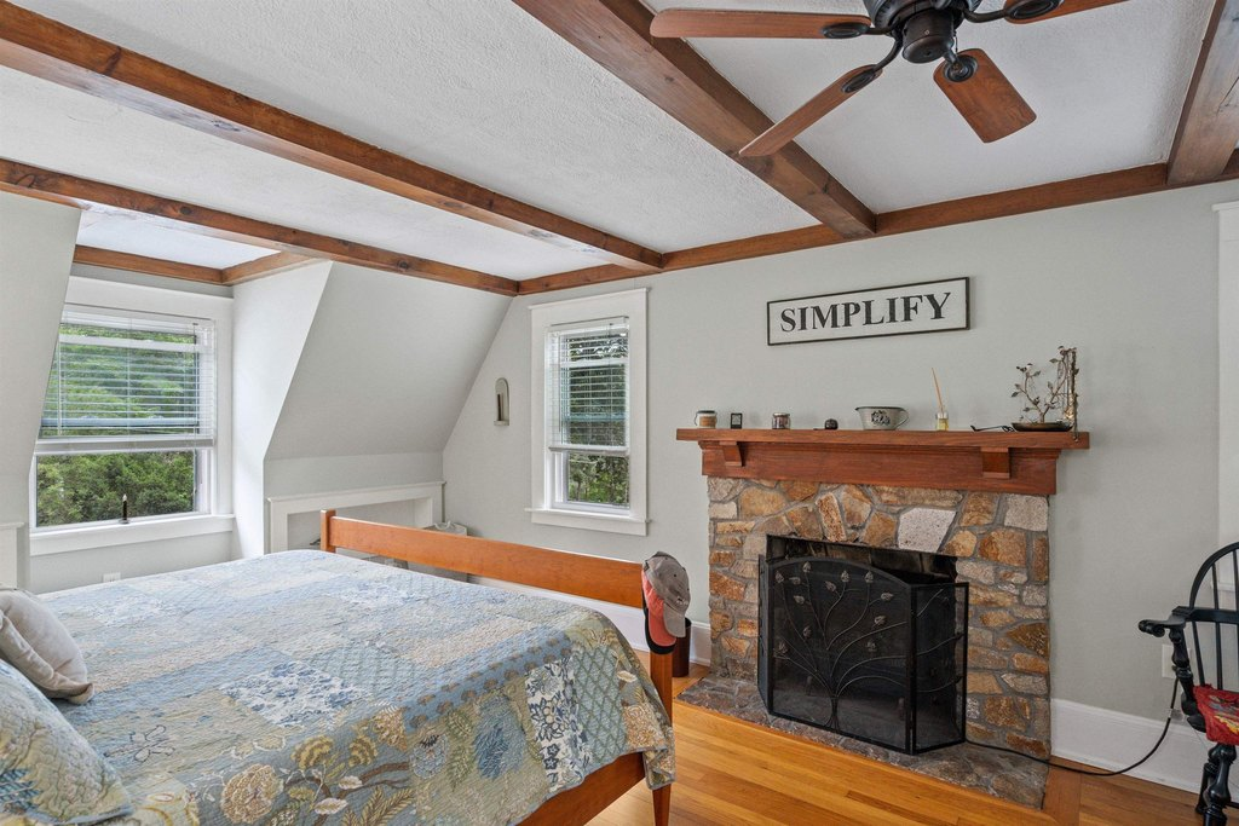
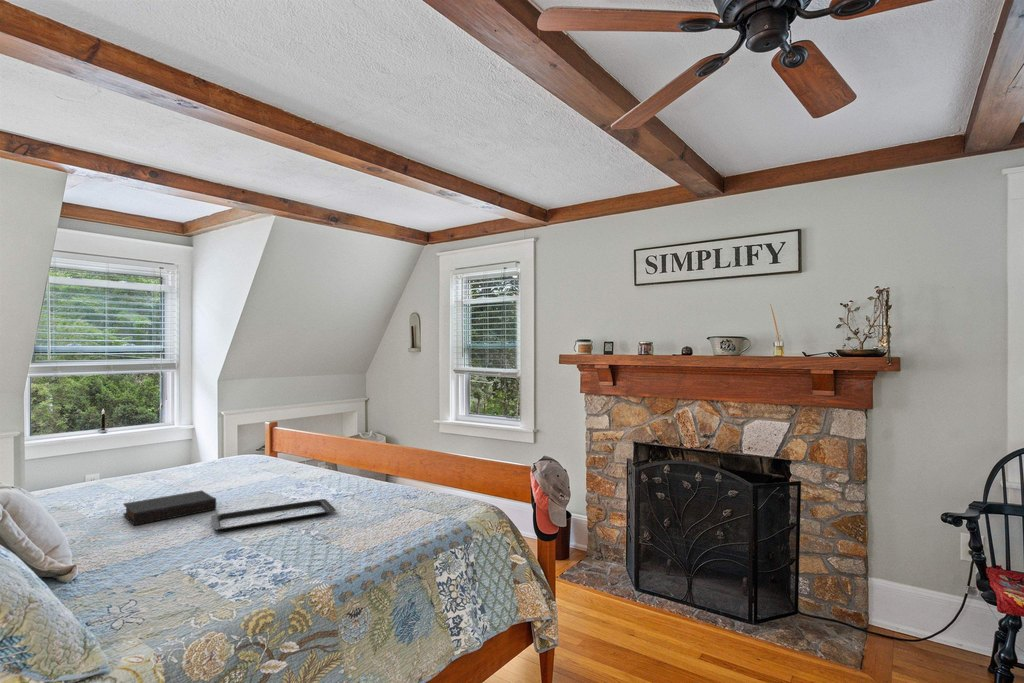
+ serving tray [210,498,337,532]
+ book [122,489,217,527]
